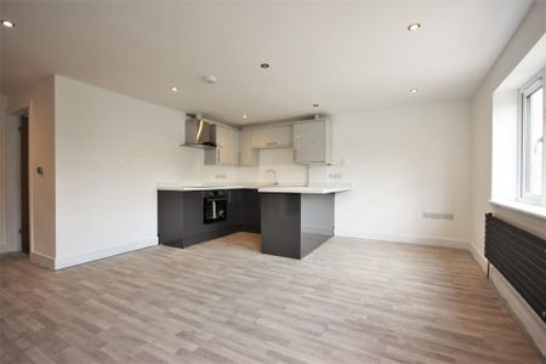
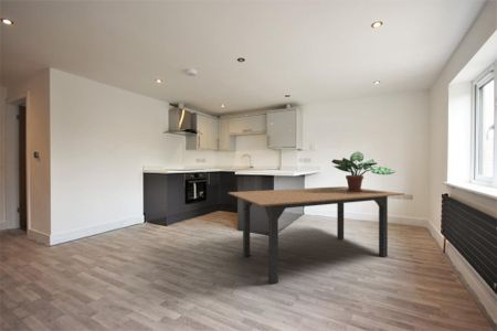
+ potted plant [330,150,398,192]
+ dining table [226,185,405,285]
